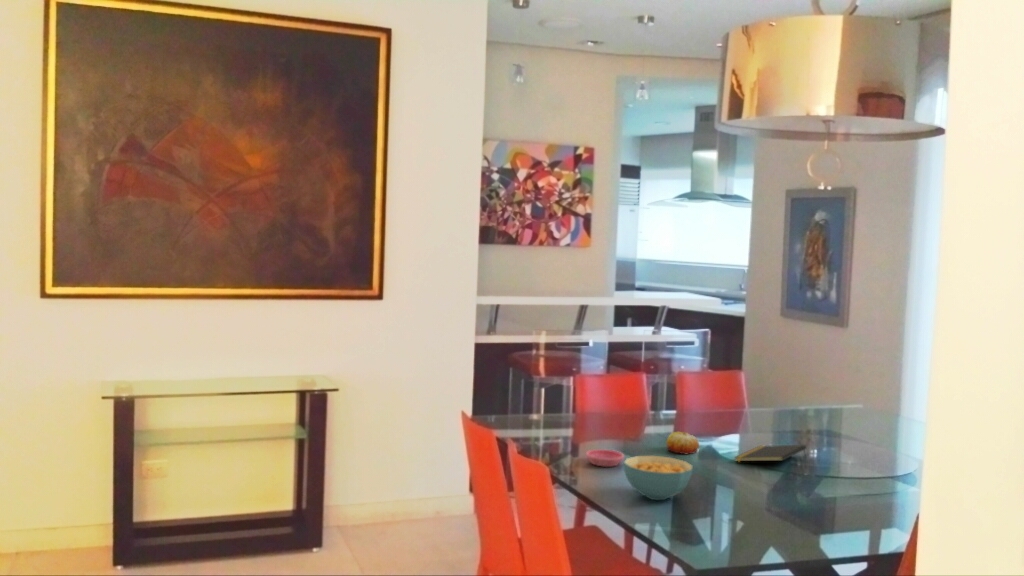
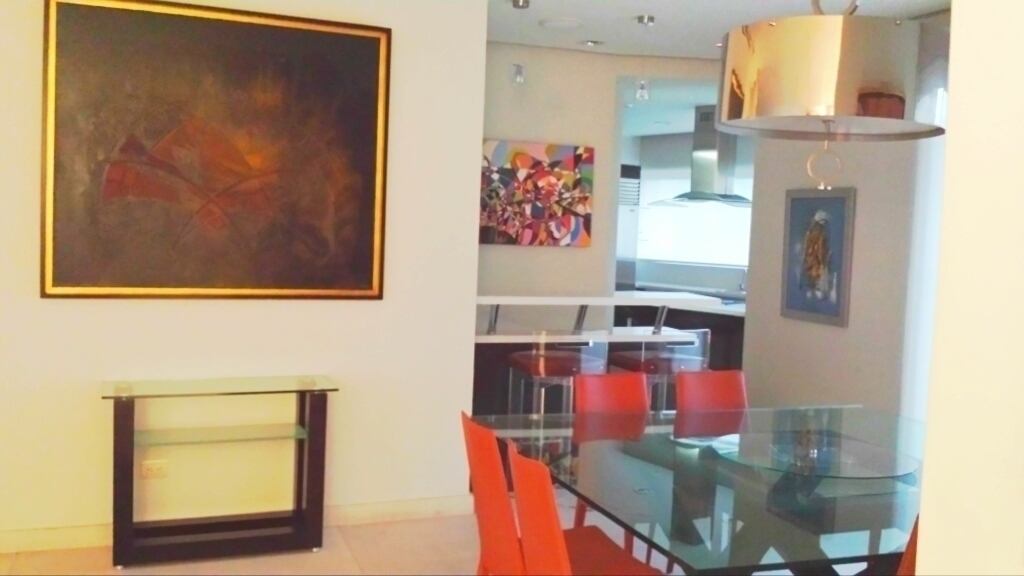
- notepad [733,444,807,463]
- saucer [585,448,625,468]
- cereal bowl [623,455,694,501]
- fruit [666,431,700,456]
